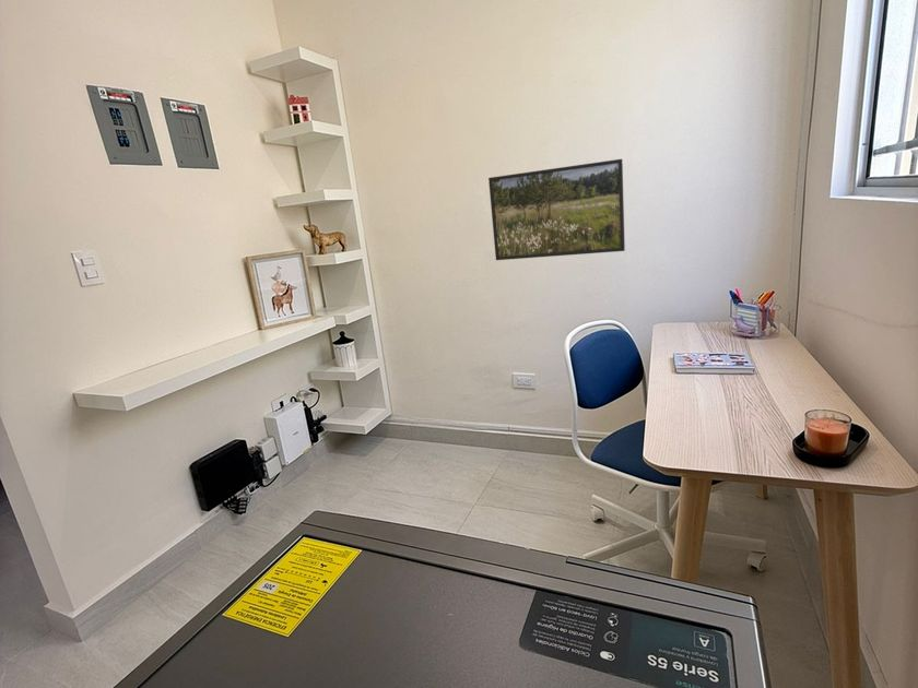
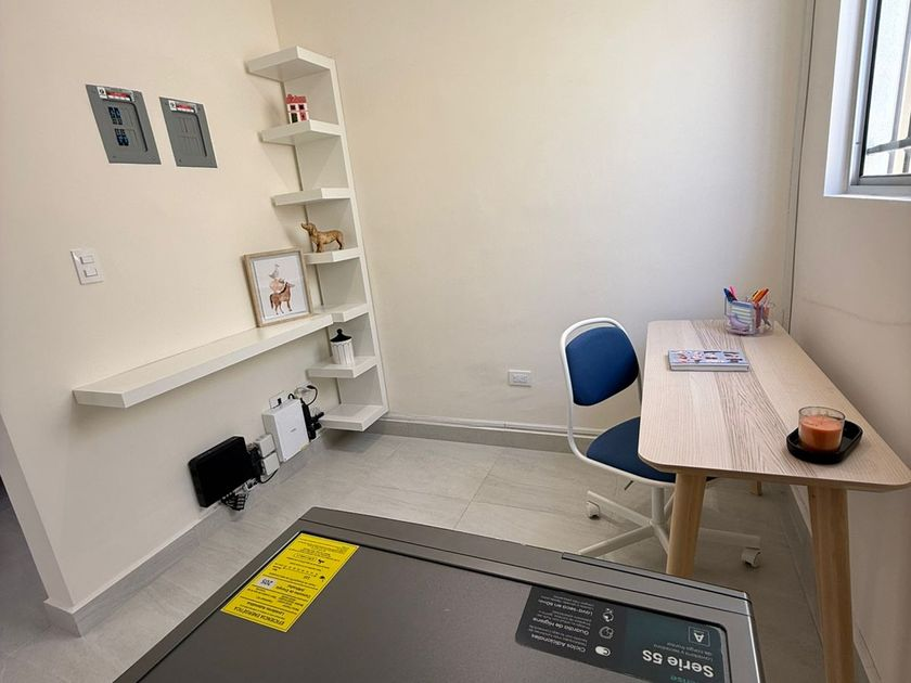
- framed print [487,158,626,261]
